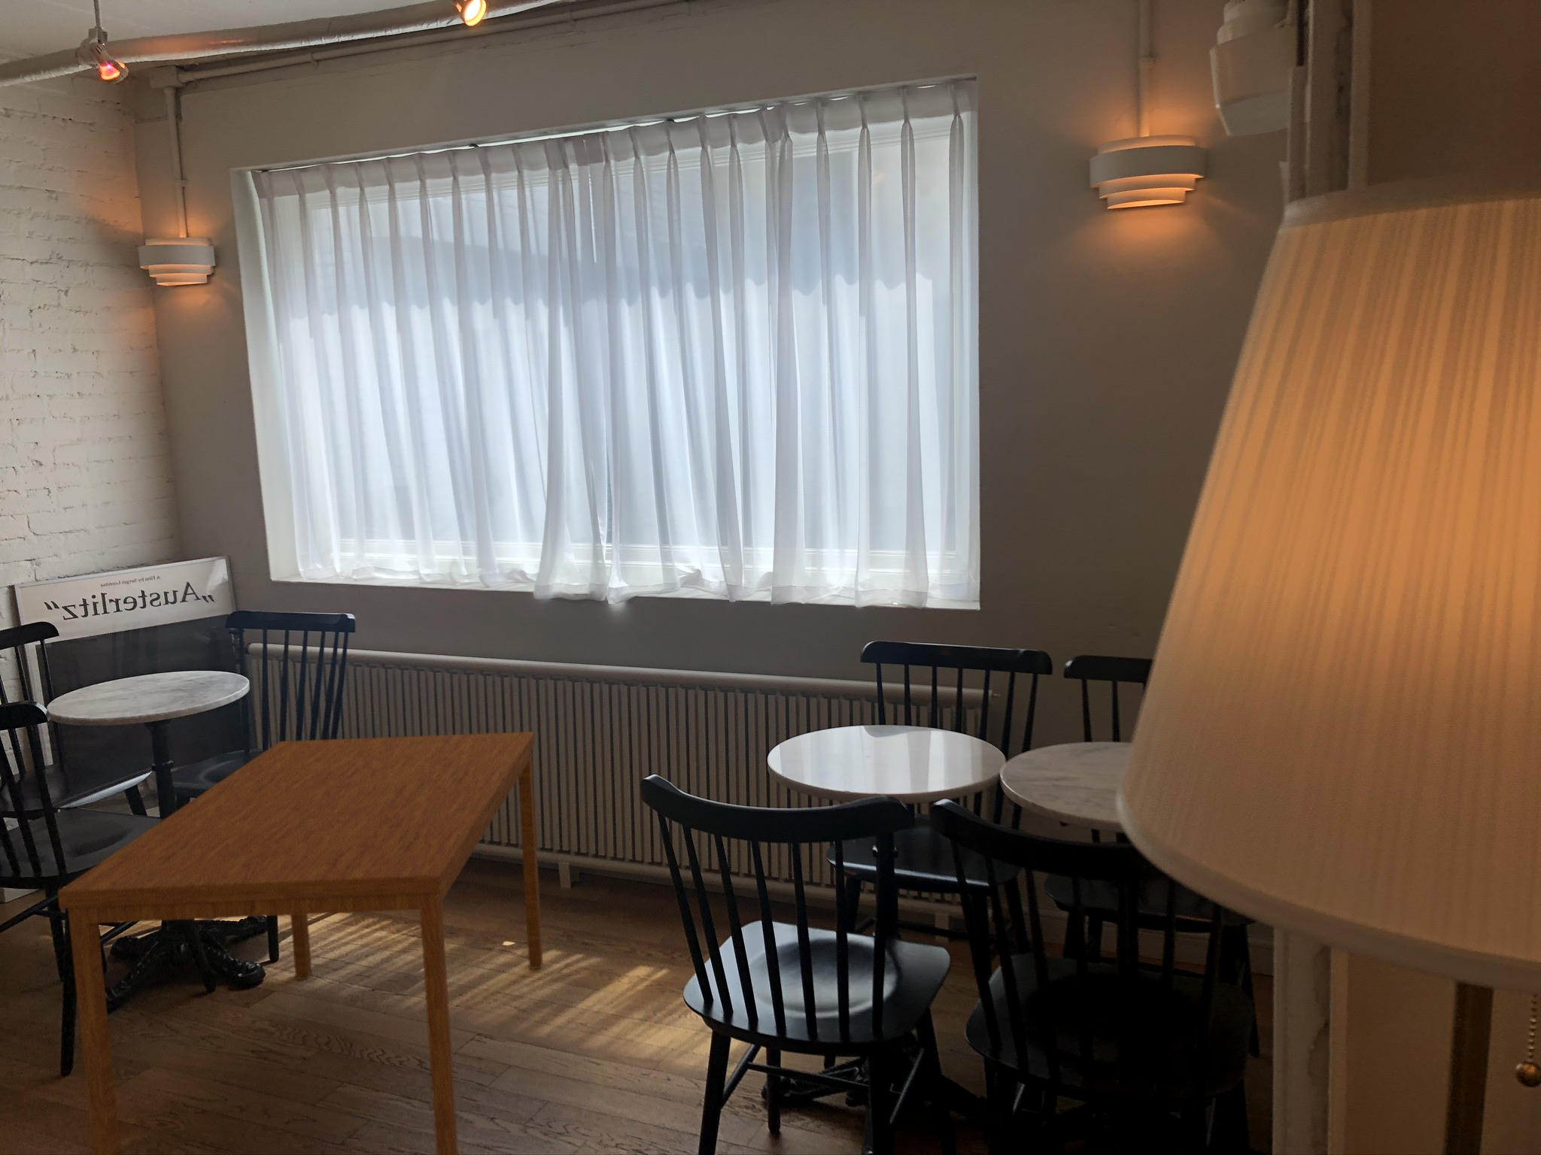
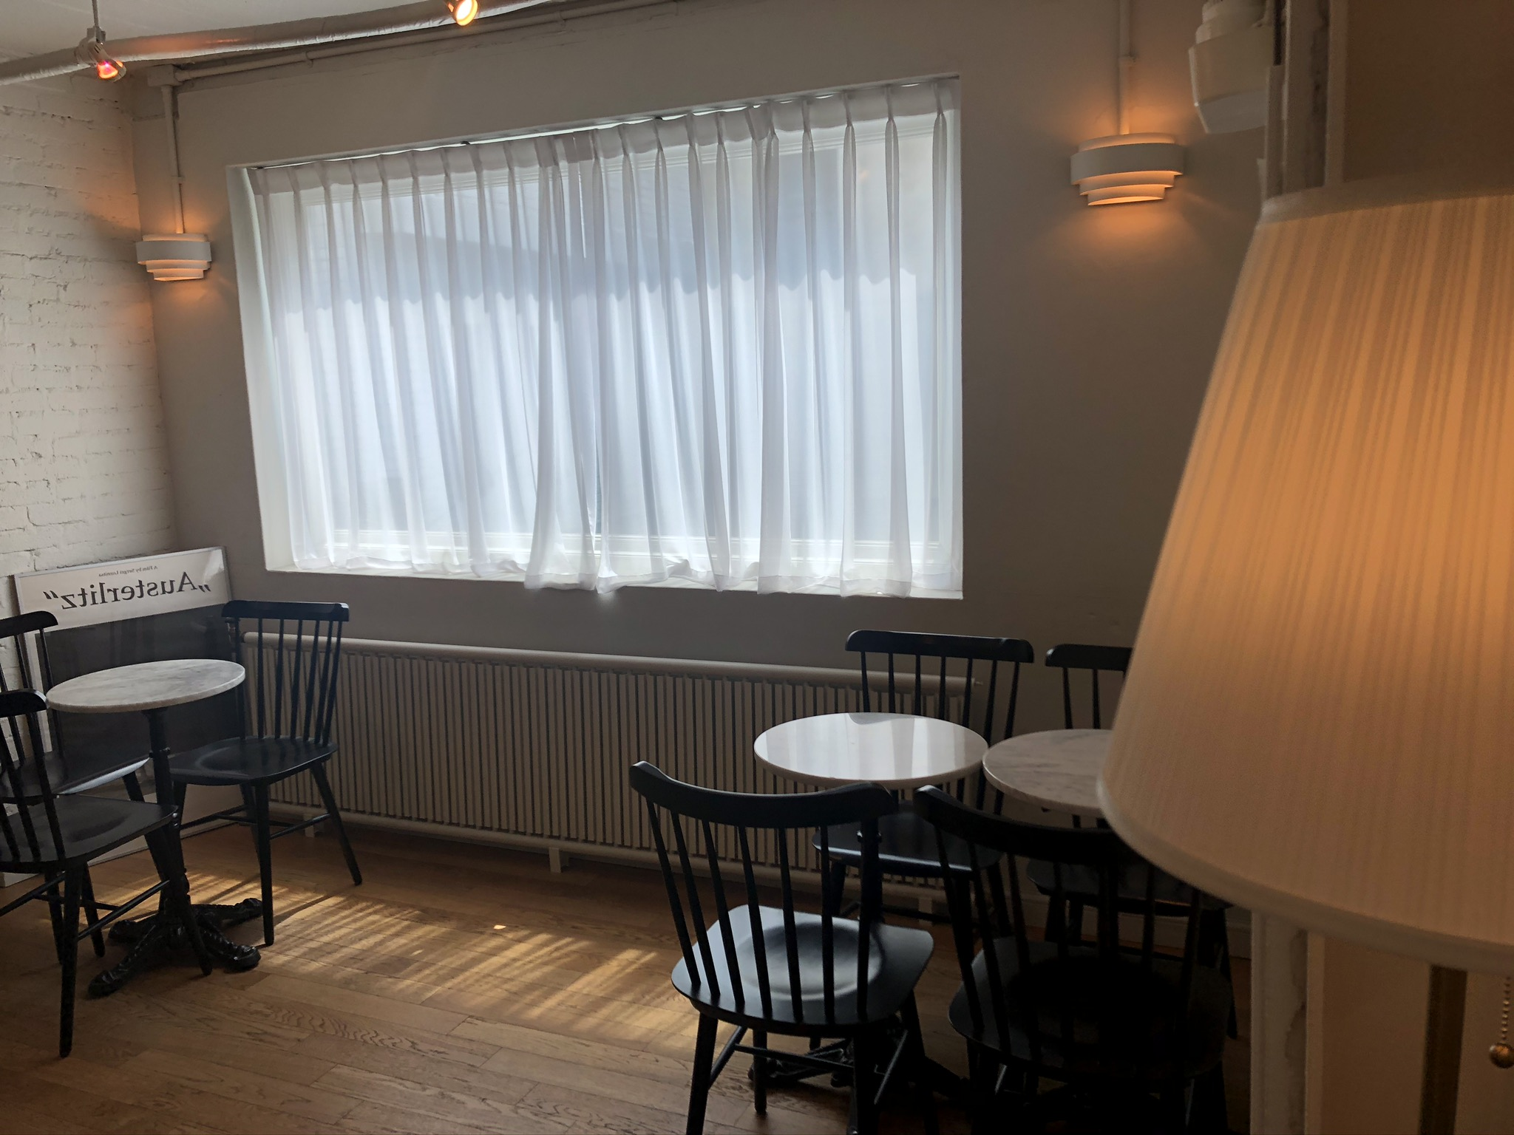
- dining table [57,730,544,1155]
